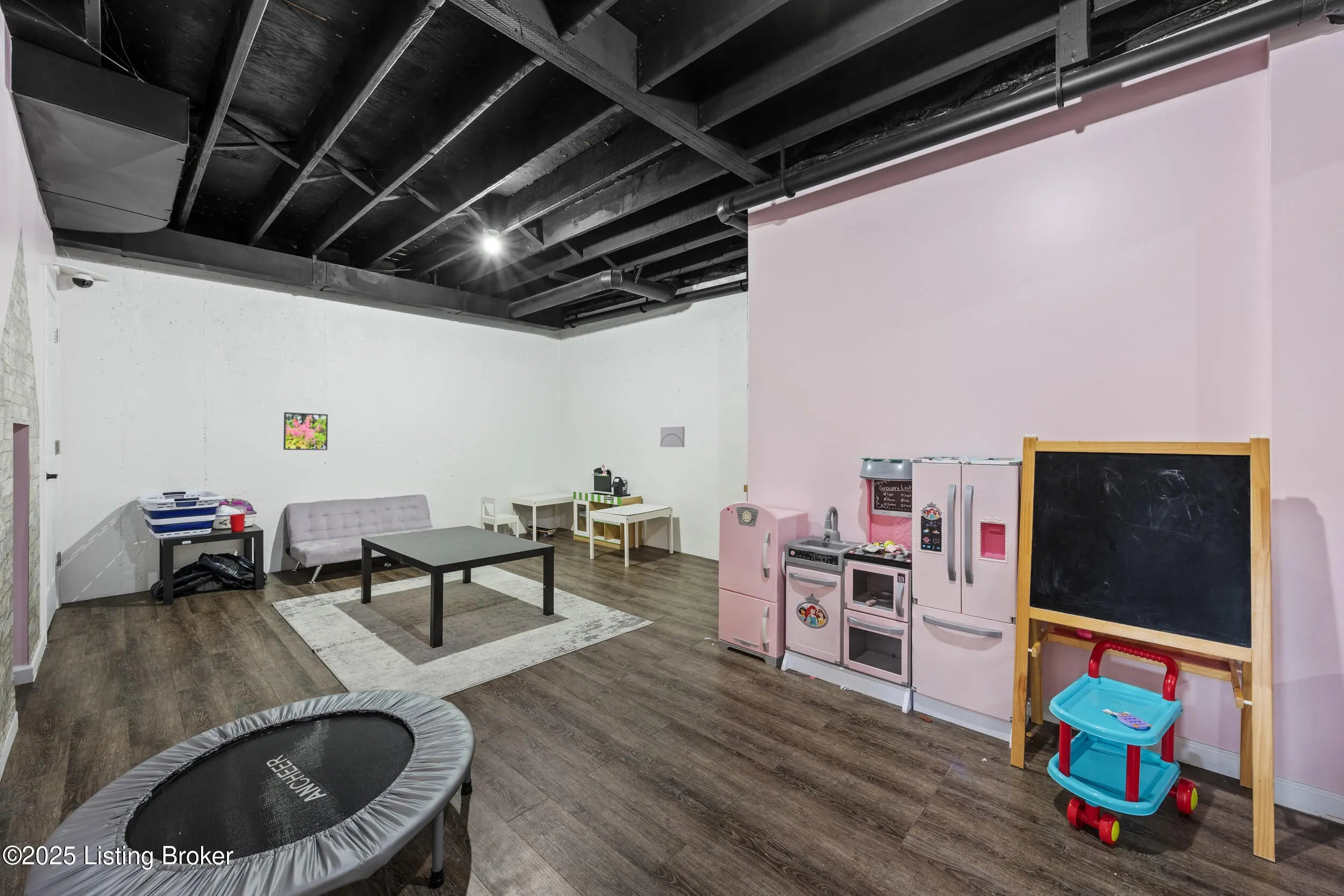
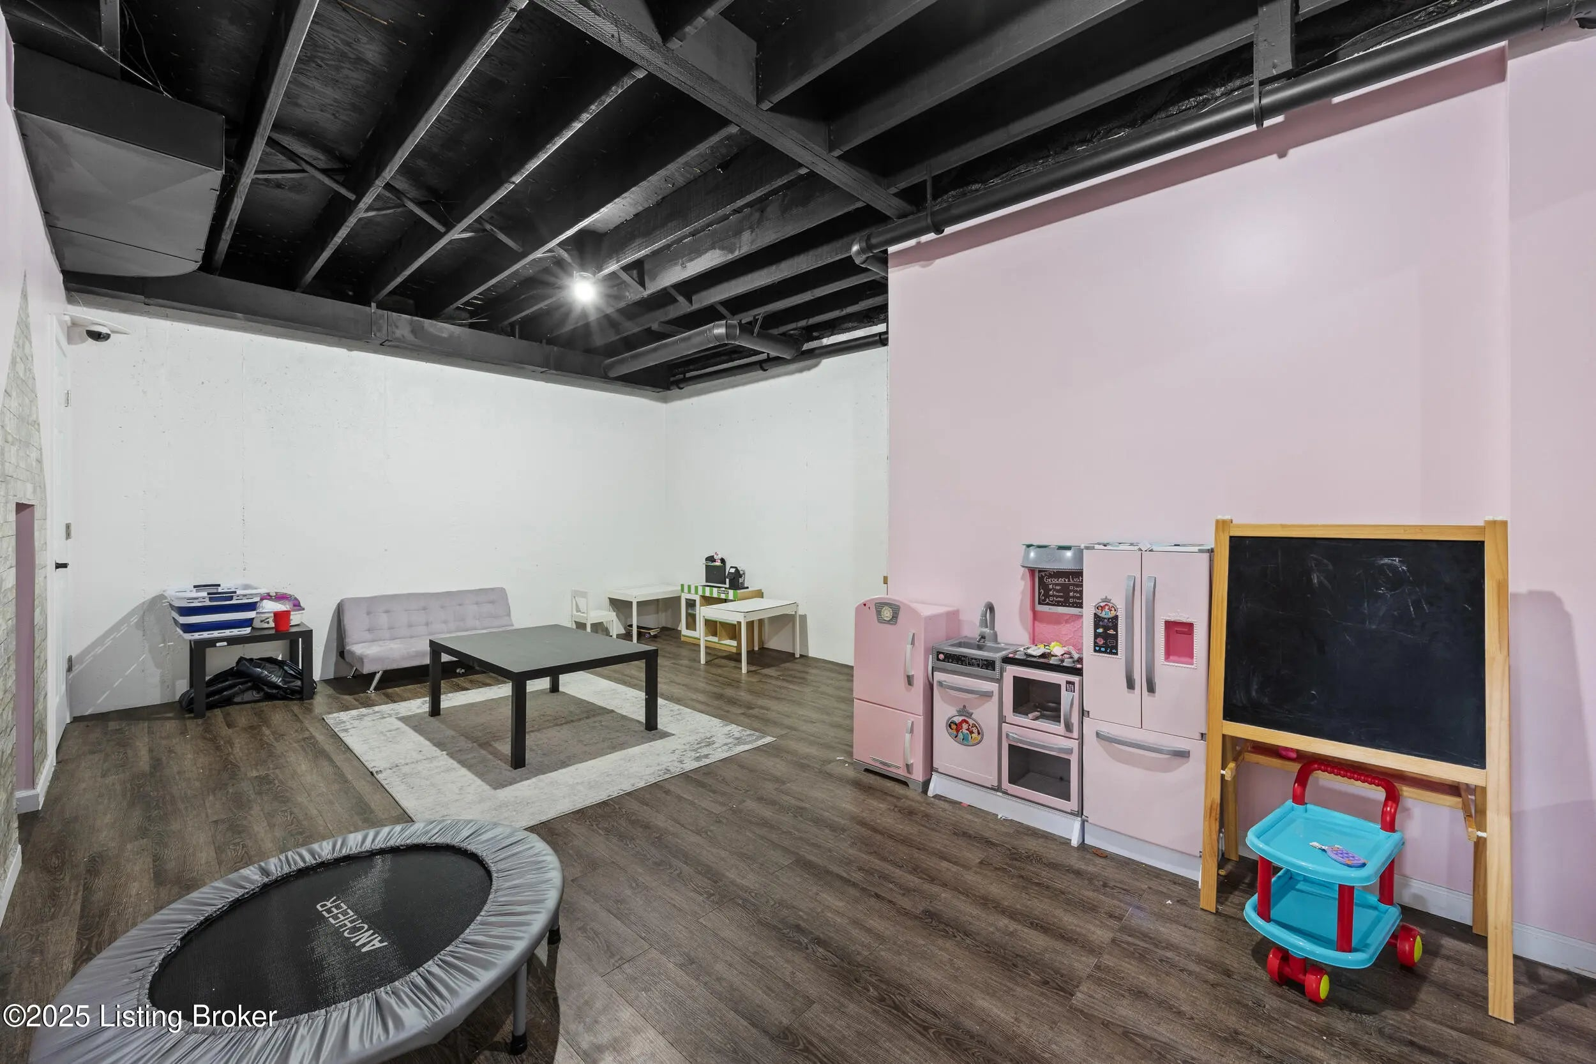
- wall art [660,426,685,448]
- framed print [283,412,328,451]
